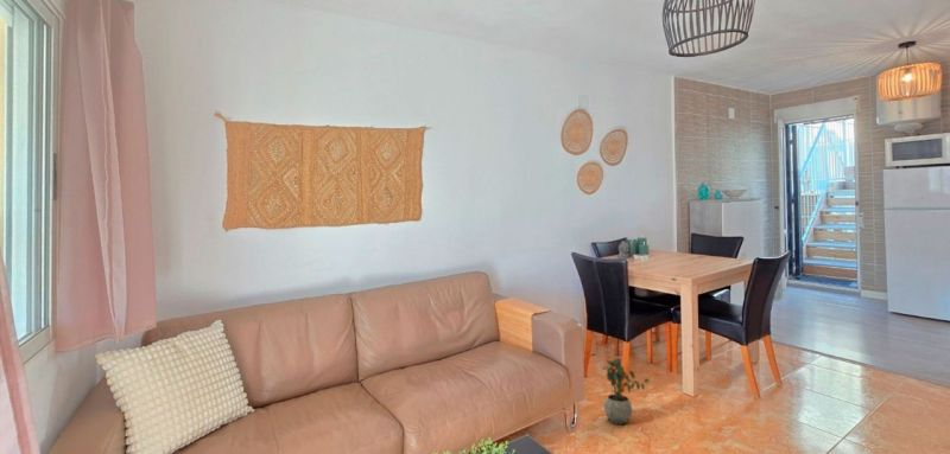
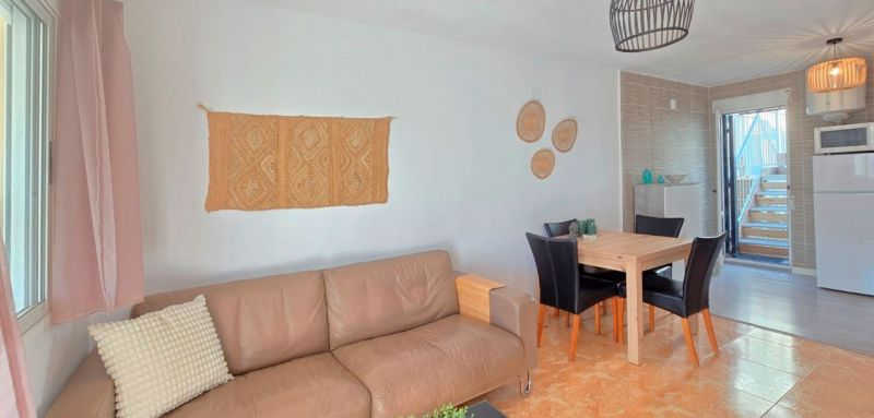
- potted plant [602,357,651,426]
